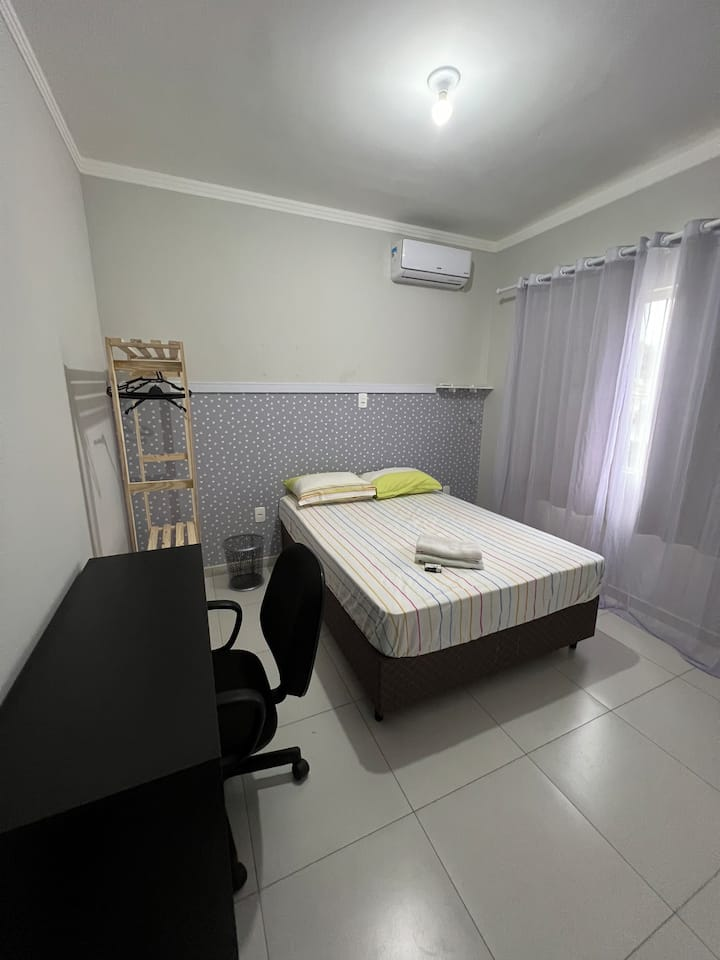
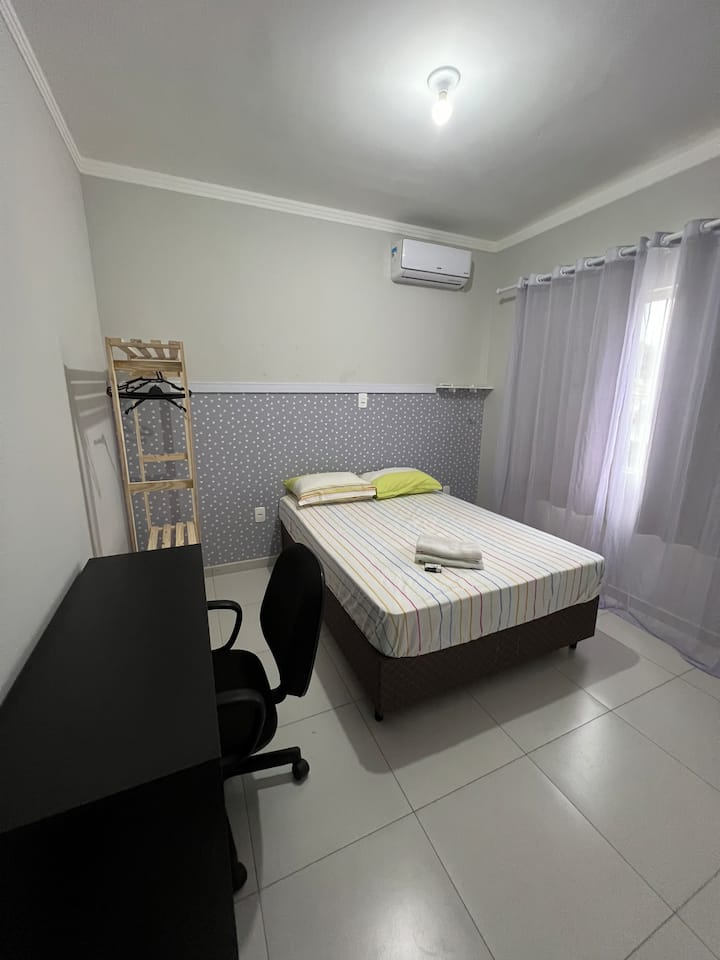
- waste bin [220,533,267,592]
